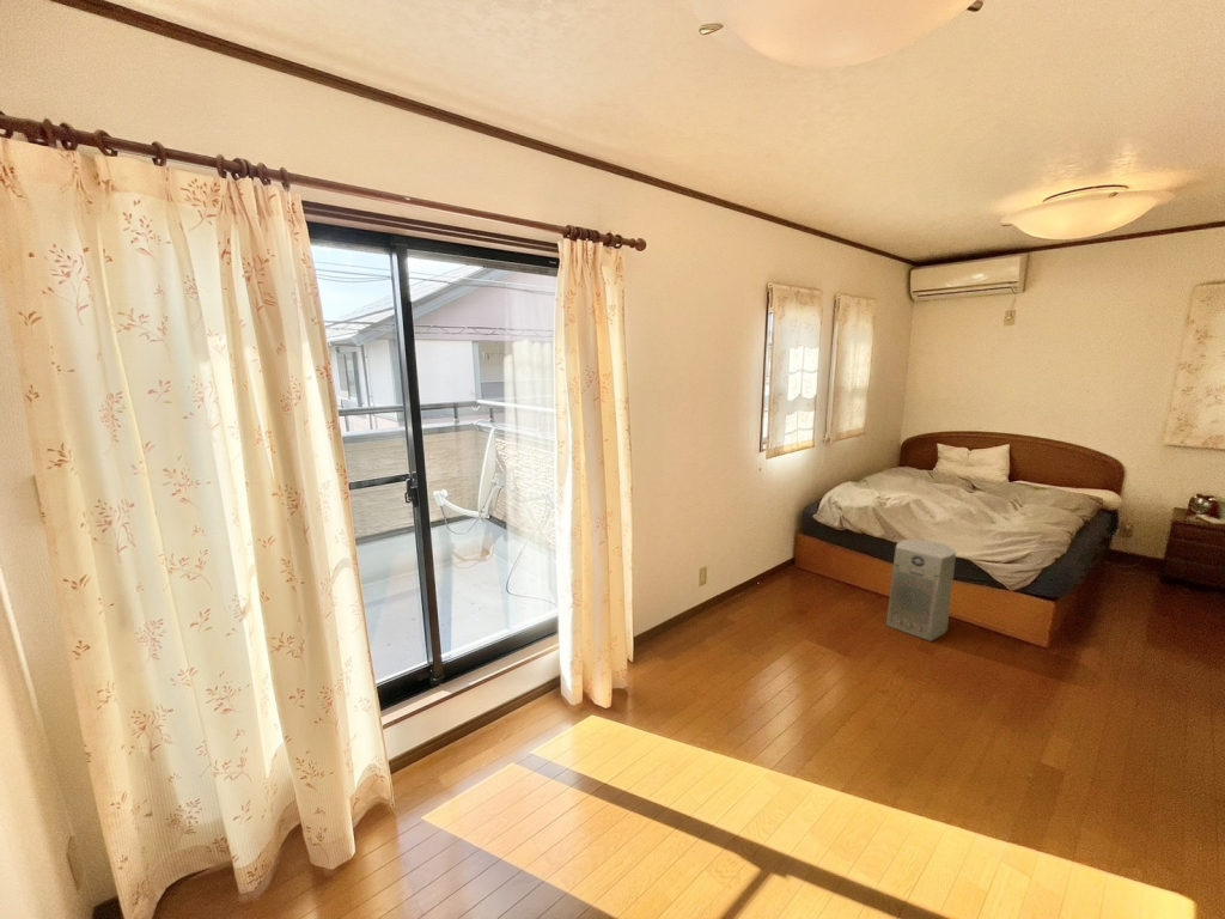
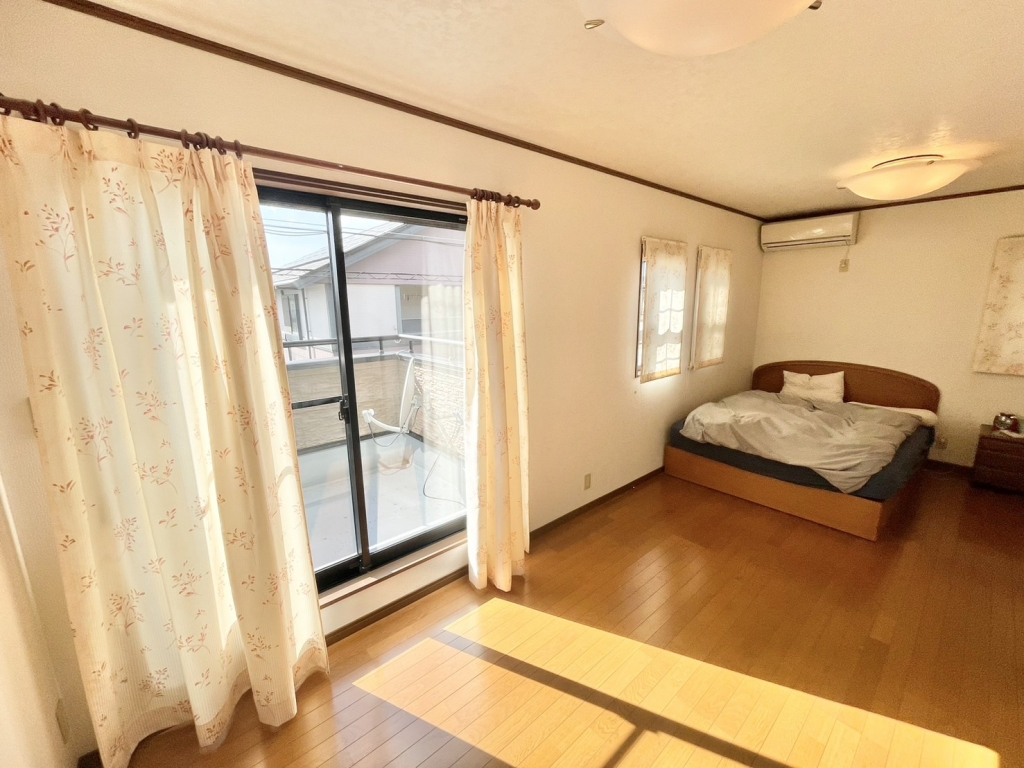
- fan [885,538,957,643]
